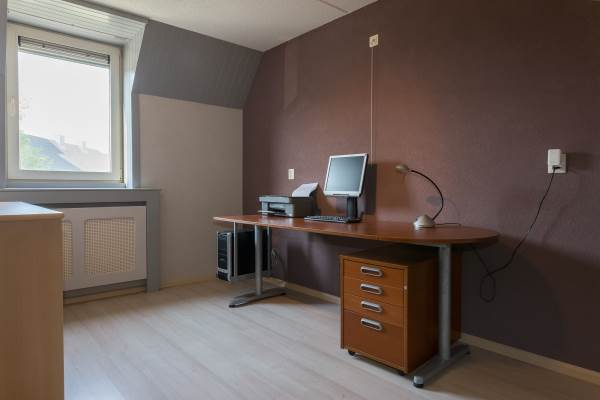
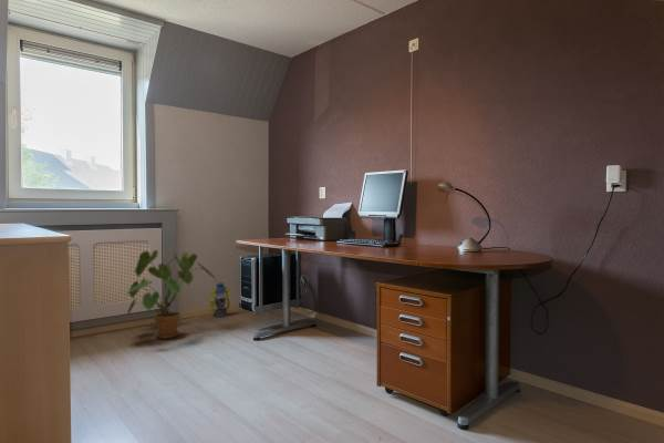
+ house plant [124,249,220,340]
+ lantern [208,281,231,318]
